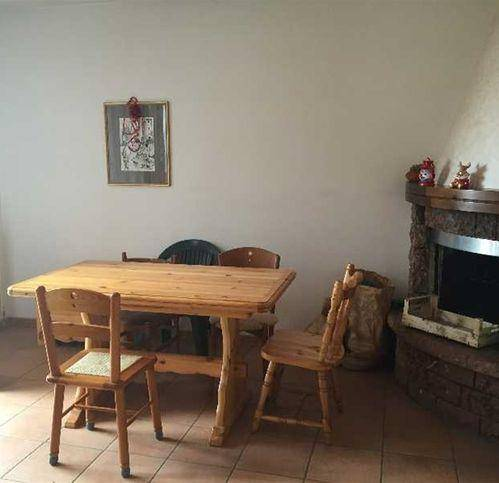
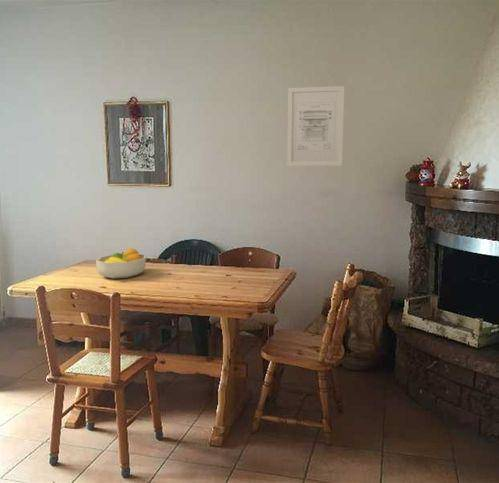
+ fruit bowl [95,247,147,280]
+ wall art [286,85,345,167]
